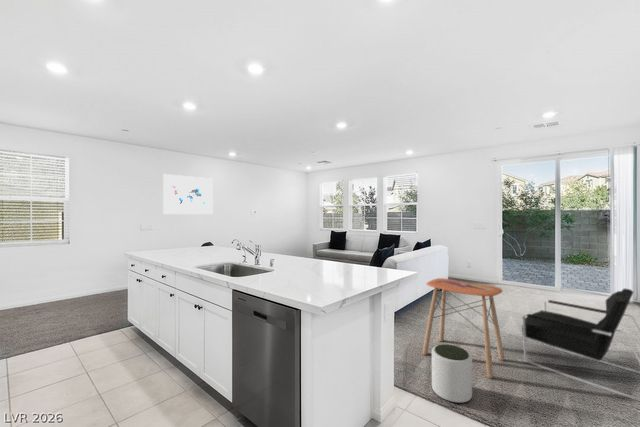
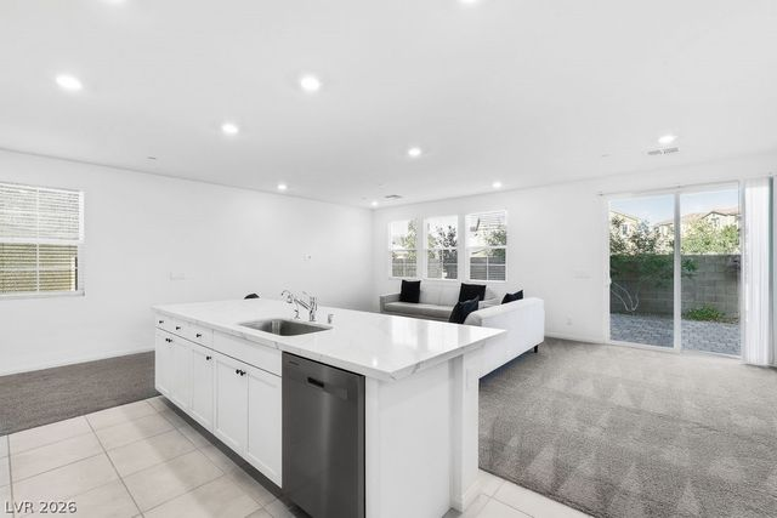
- wall art [162,173,214,215]
- plant pot [431,343,473,404]
- side table [421,277,506,379]
- armchair [521,287,640,402]
